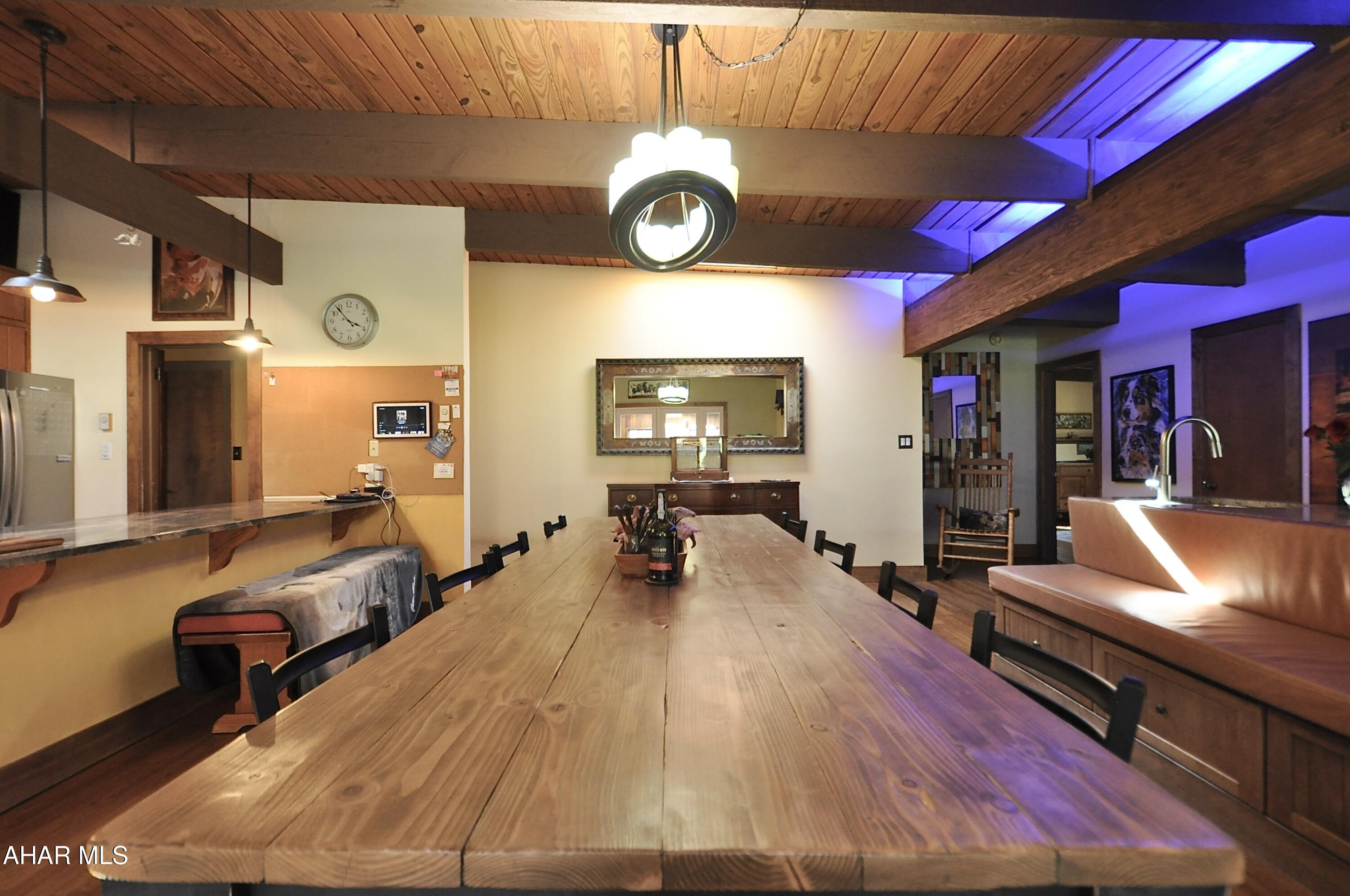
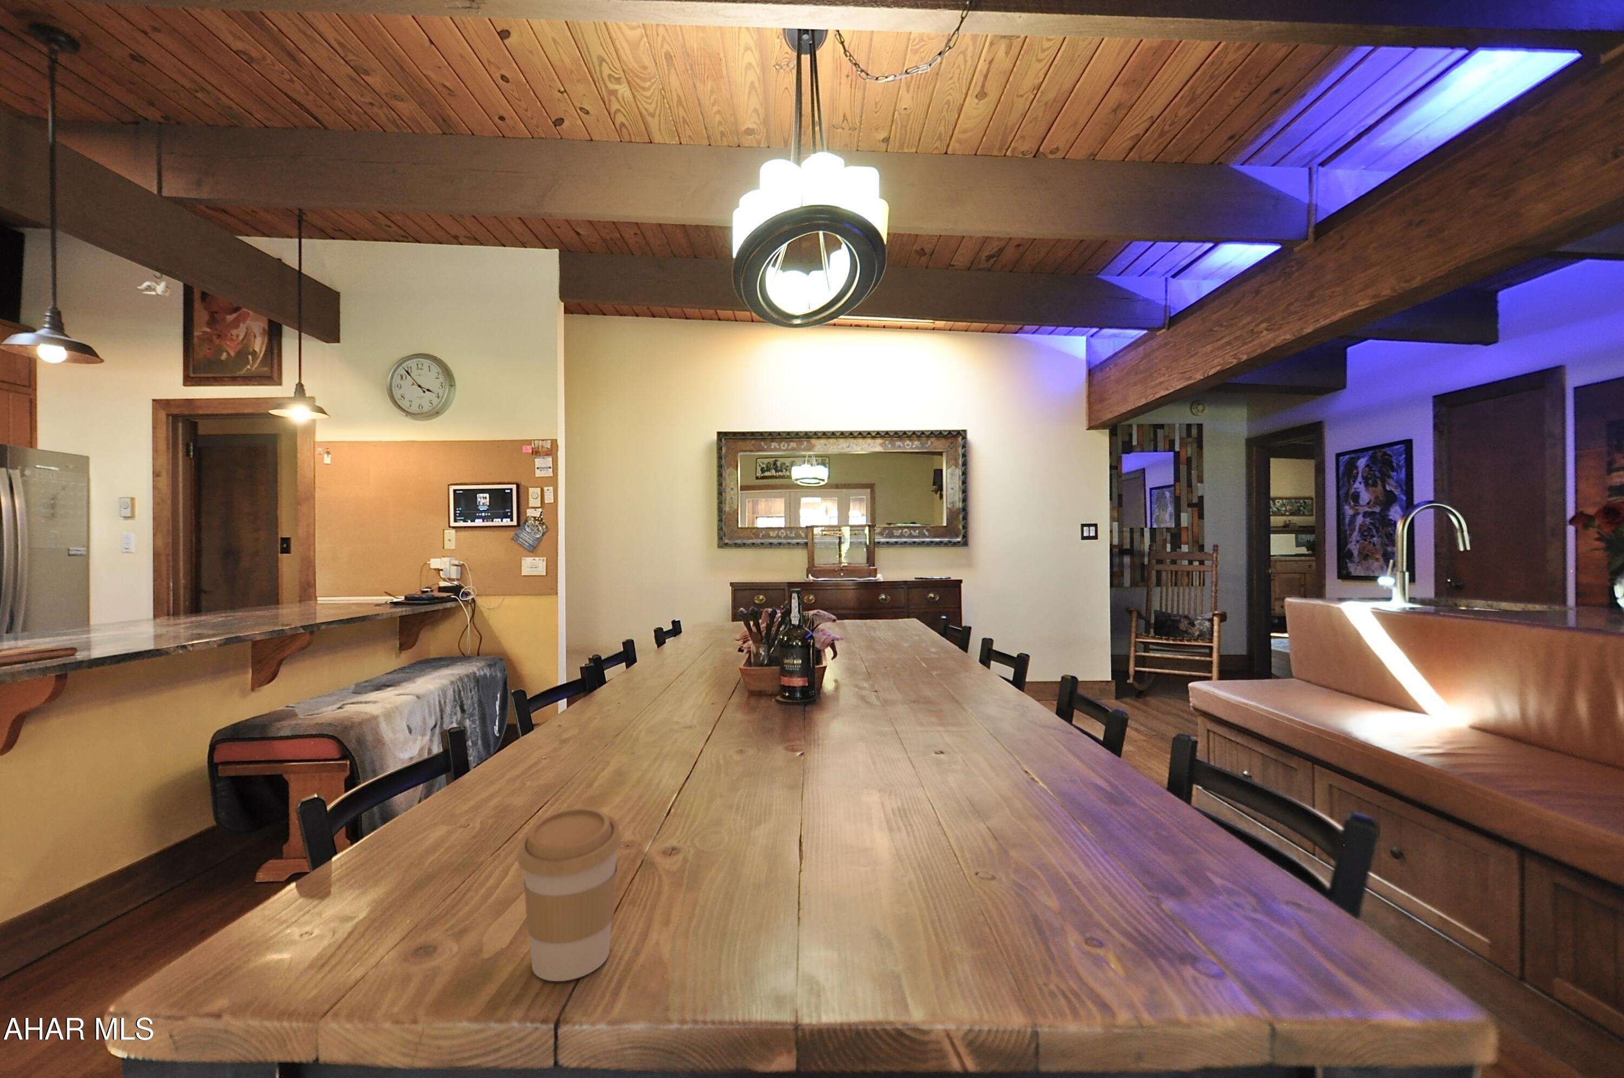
+ coffee cup [517,807,622,982]
